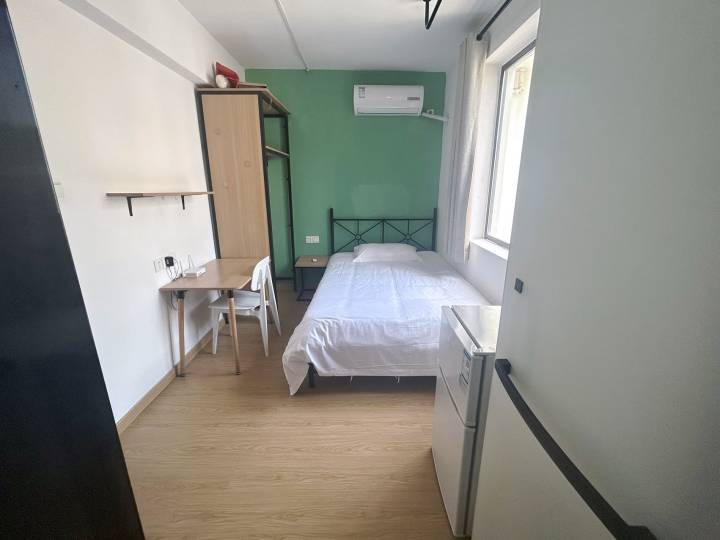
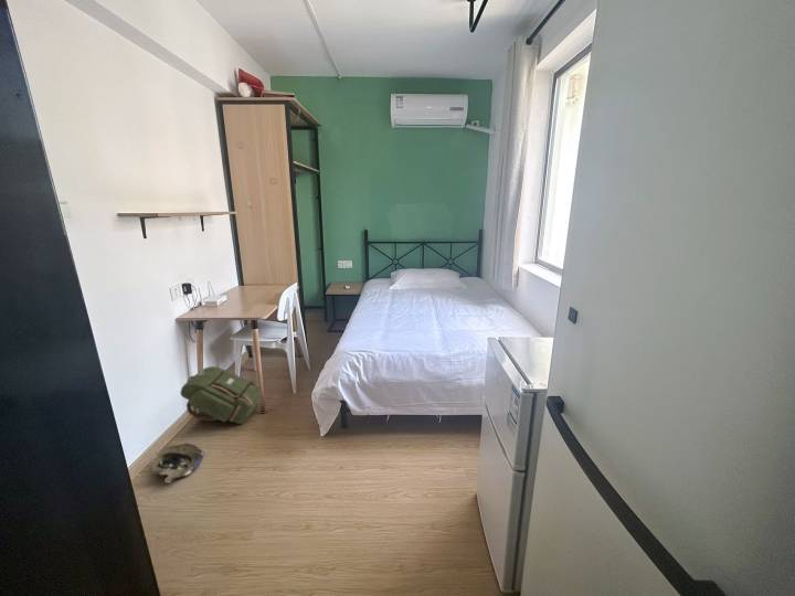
+ backpack [179,365,261,425]
+ shoes [136,441,204,483]
